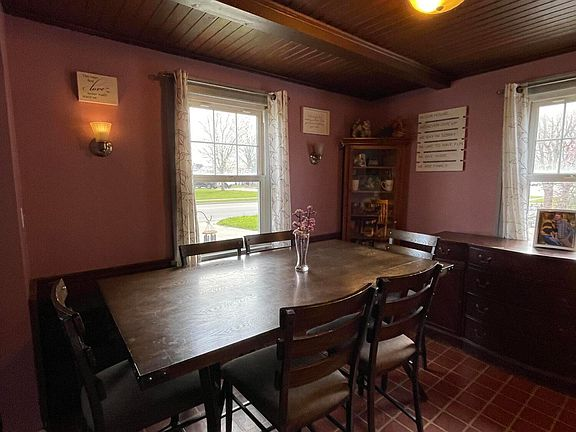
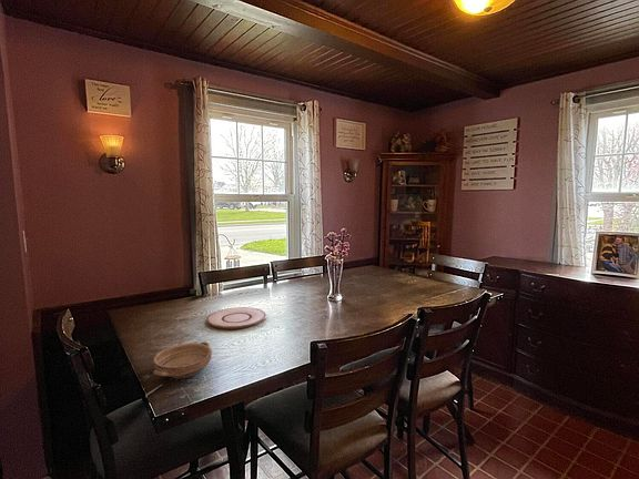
+ plate [205,306,267,330]
+ bowl [145,342,213,398]
